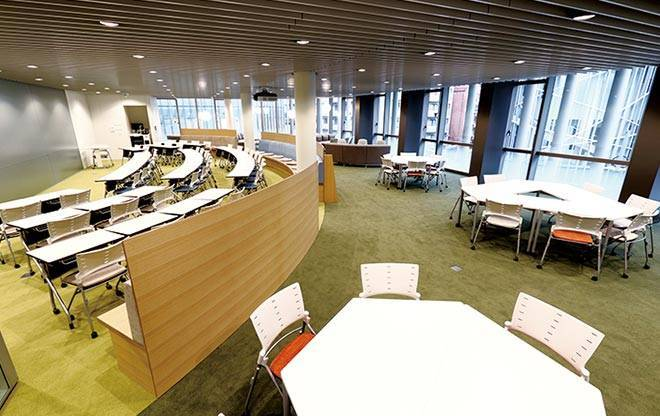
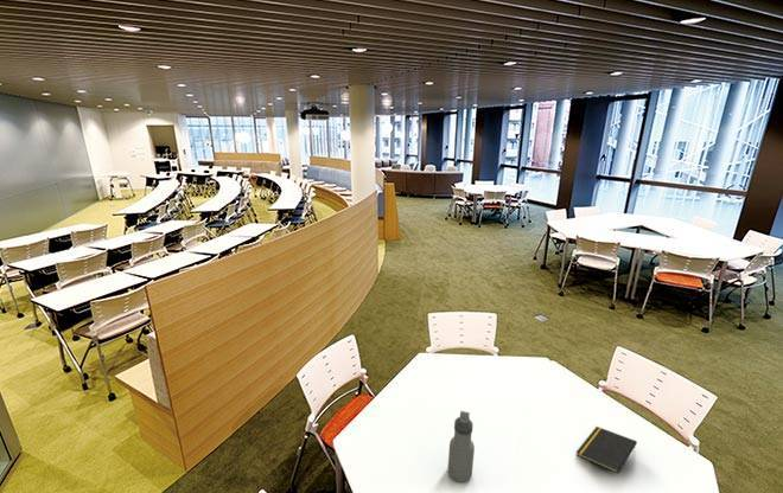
+ notepad [575,425,638,474]
+ water bottle [447,410,476,484]
